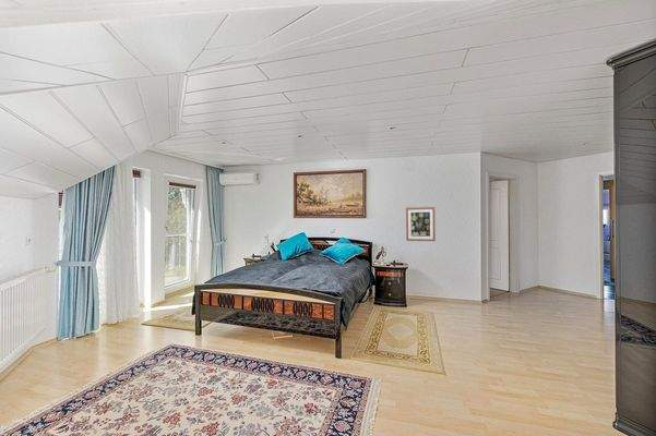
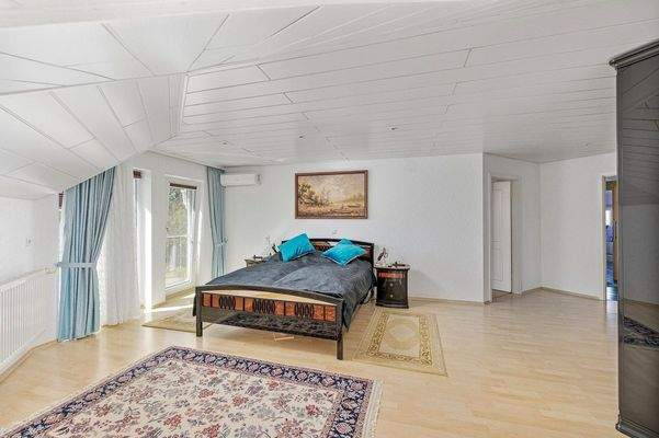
- wall art [405,206,437,242]
